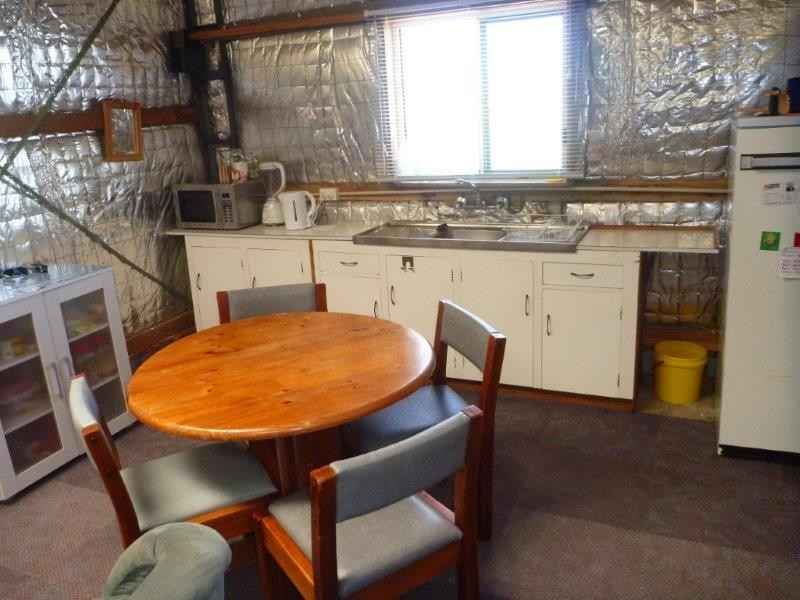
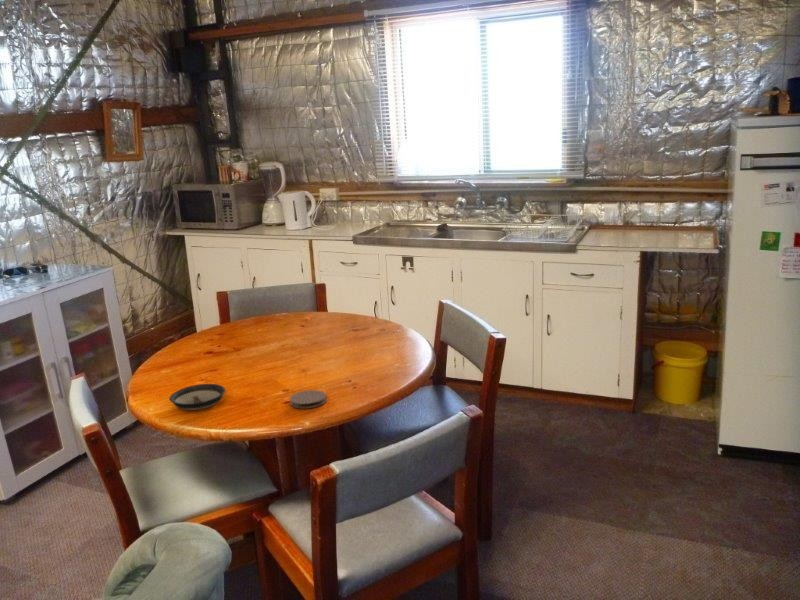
+ coaster [289,389,327,410]
+ saucer [168,383,226,412]
